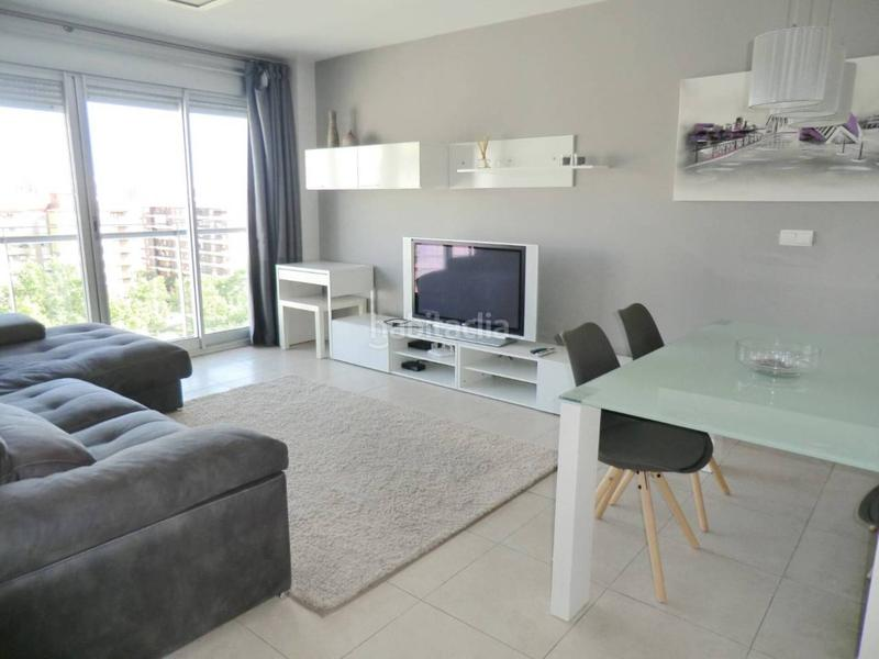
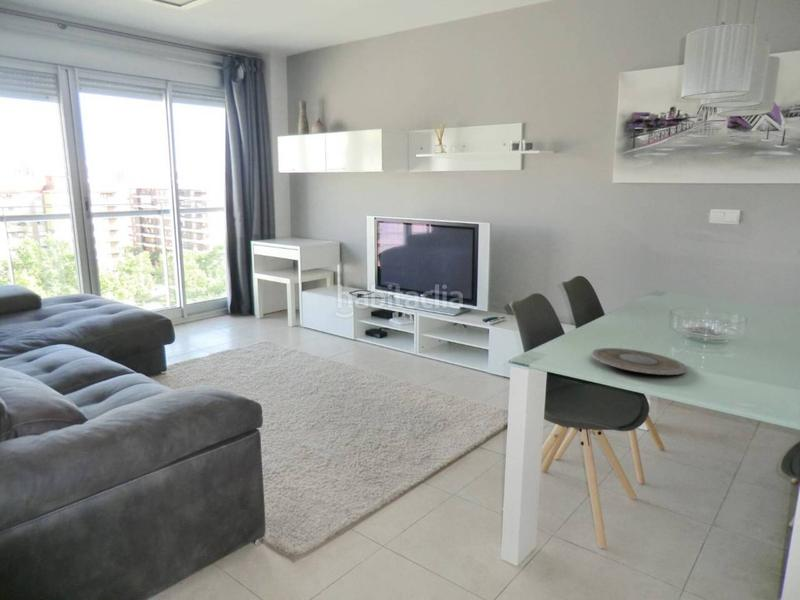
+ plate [591,347,688,376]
